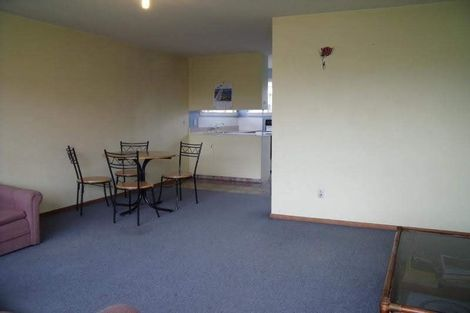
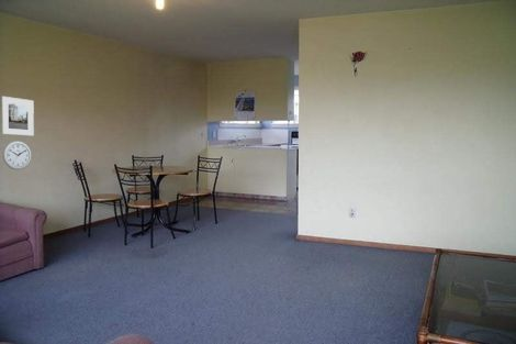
+ wall clock [2,140,32,170]
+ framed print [0,96,35,136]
